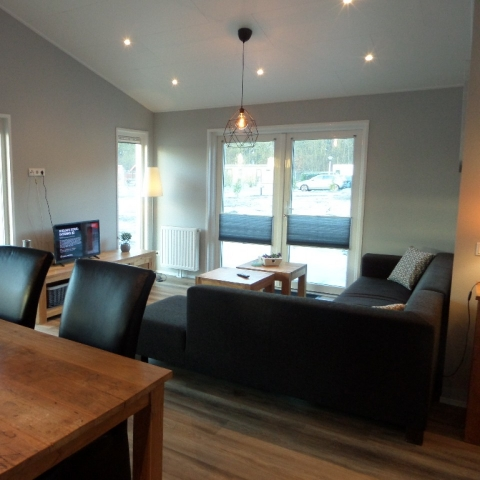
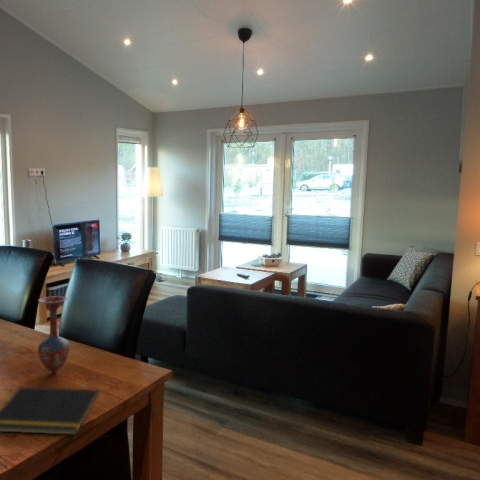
+ notepad [0,386,100,436]
+ vase [37,295,71,374]
